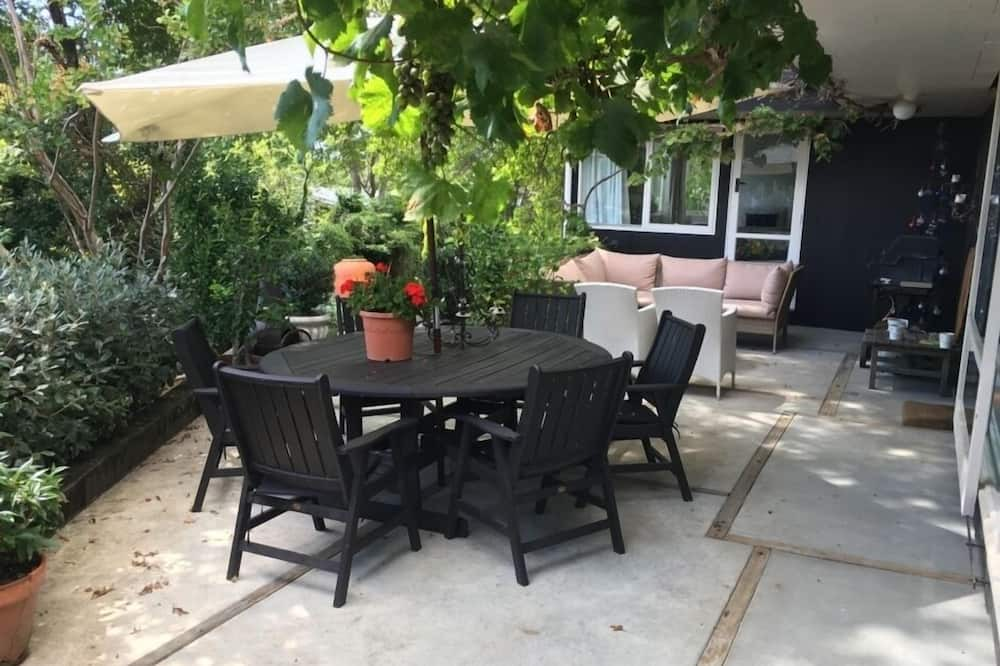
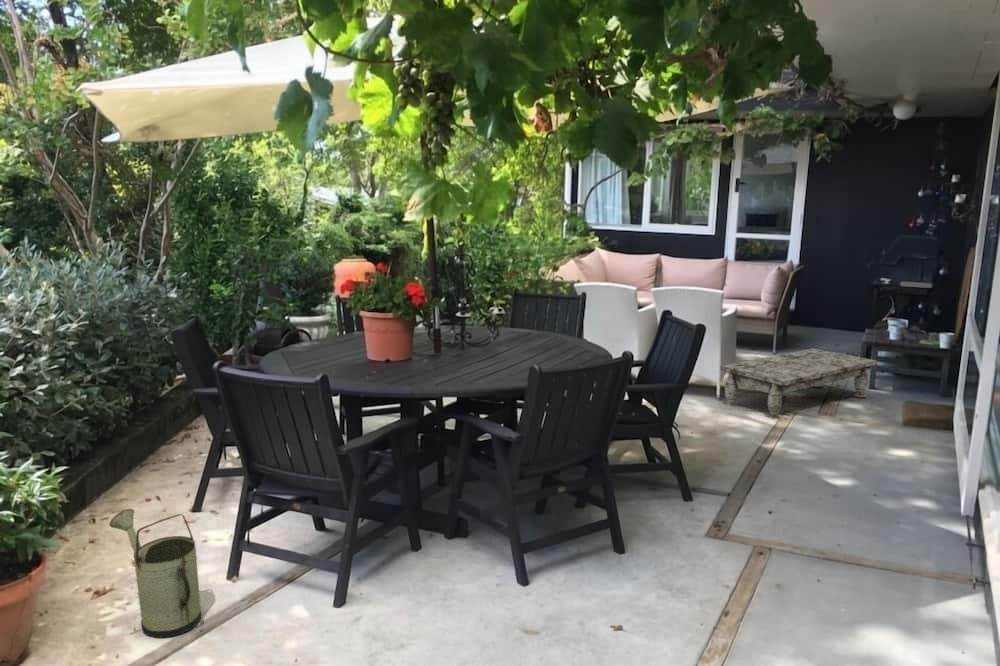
+ watering can [108,508,202,639]
+ coffee table [719,347,878,420]
